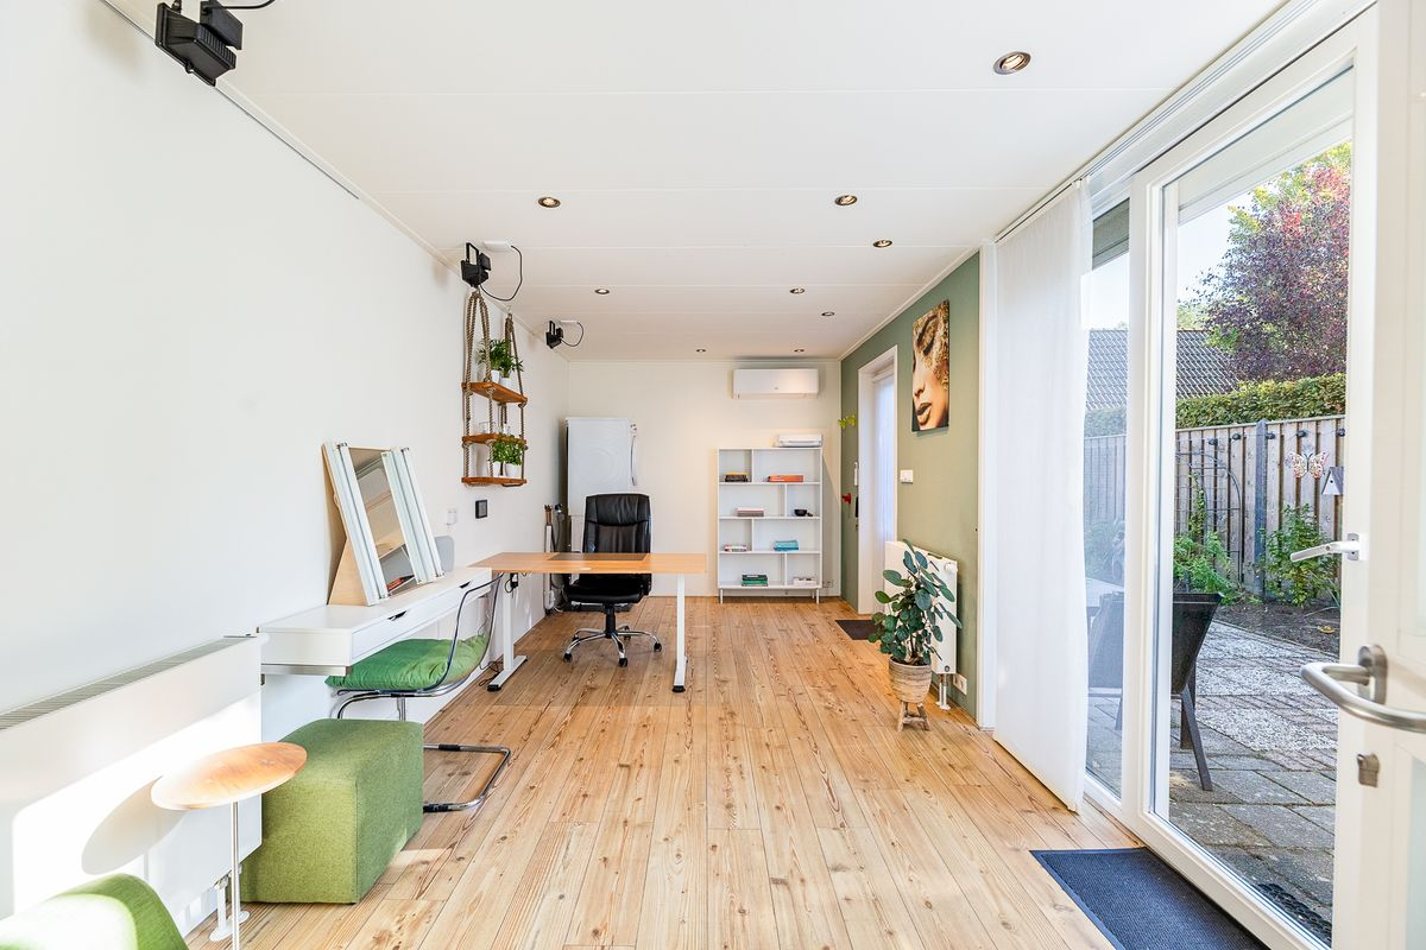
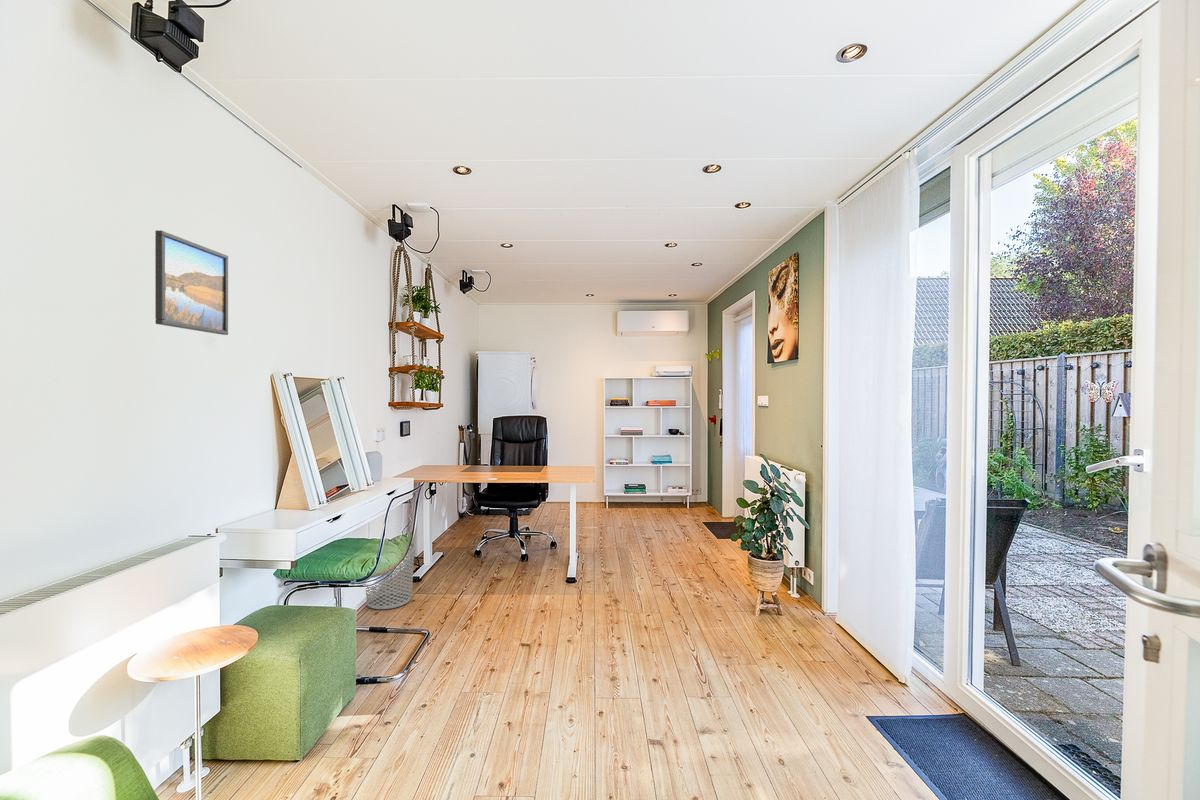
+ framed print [154,229,229,336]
+ waste bin [365,542,415,610]
